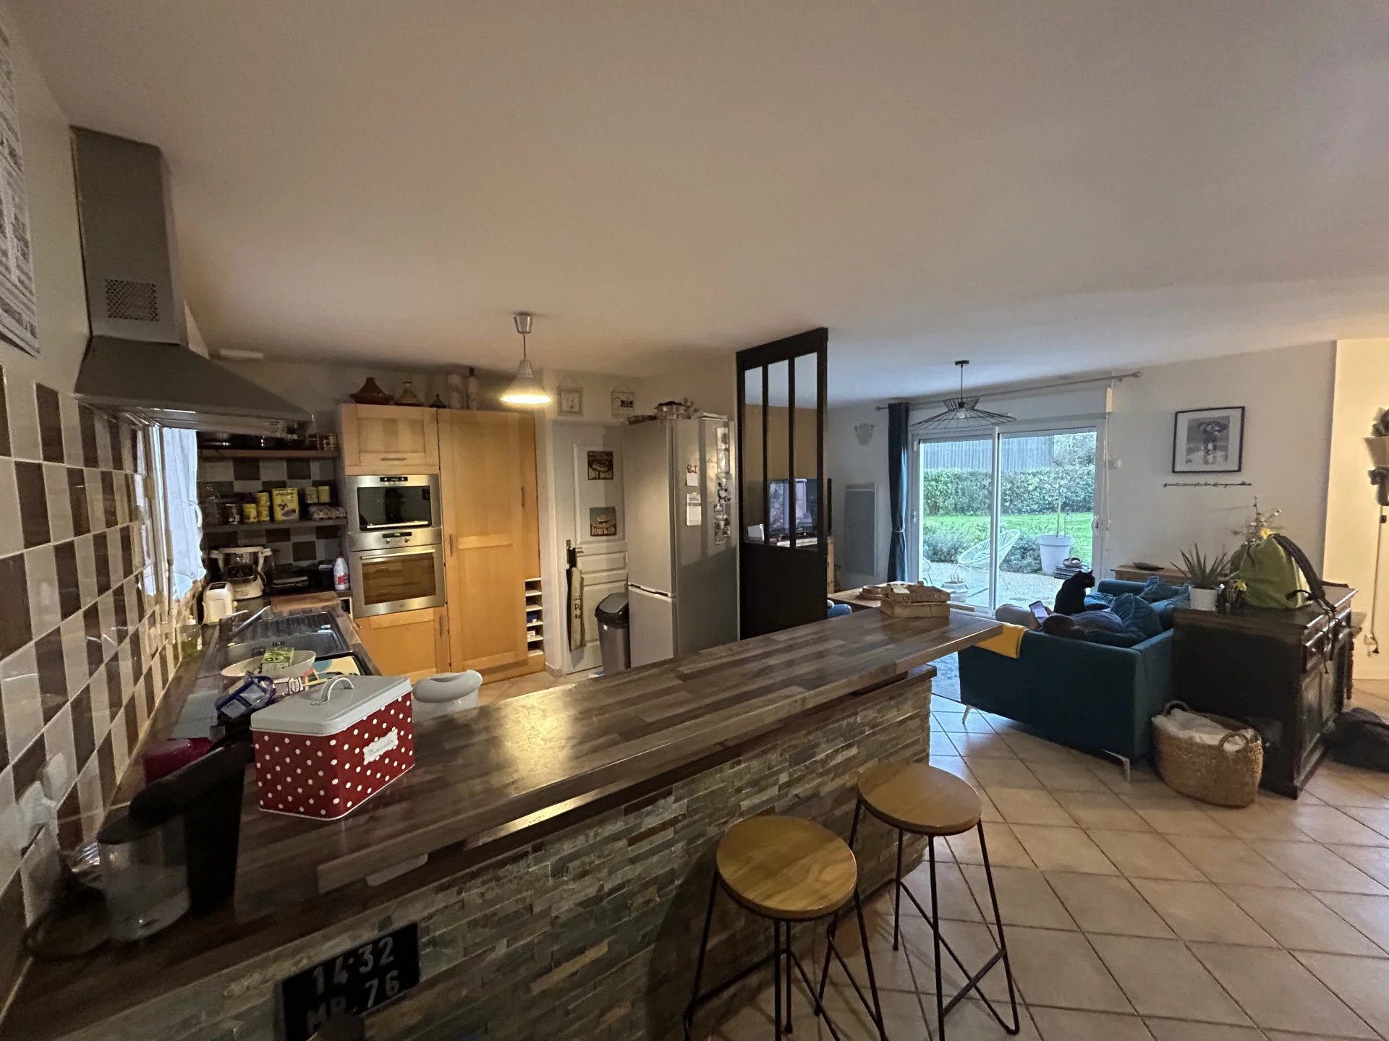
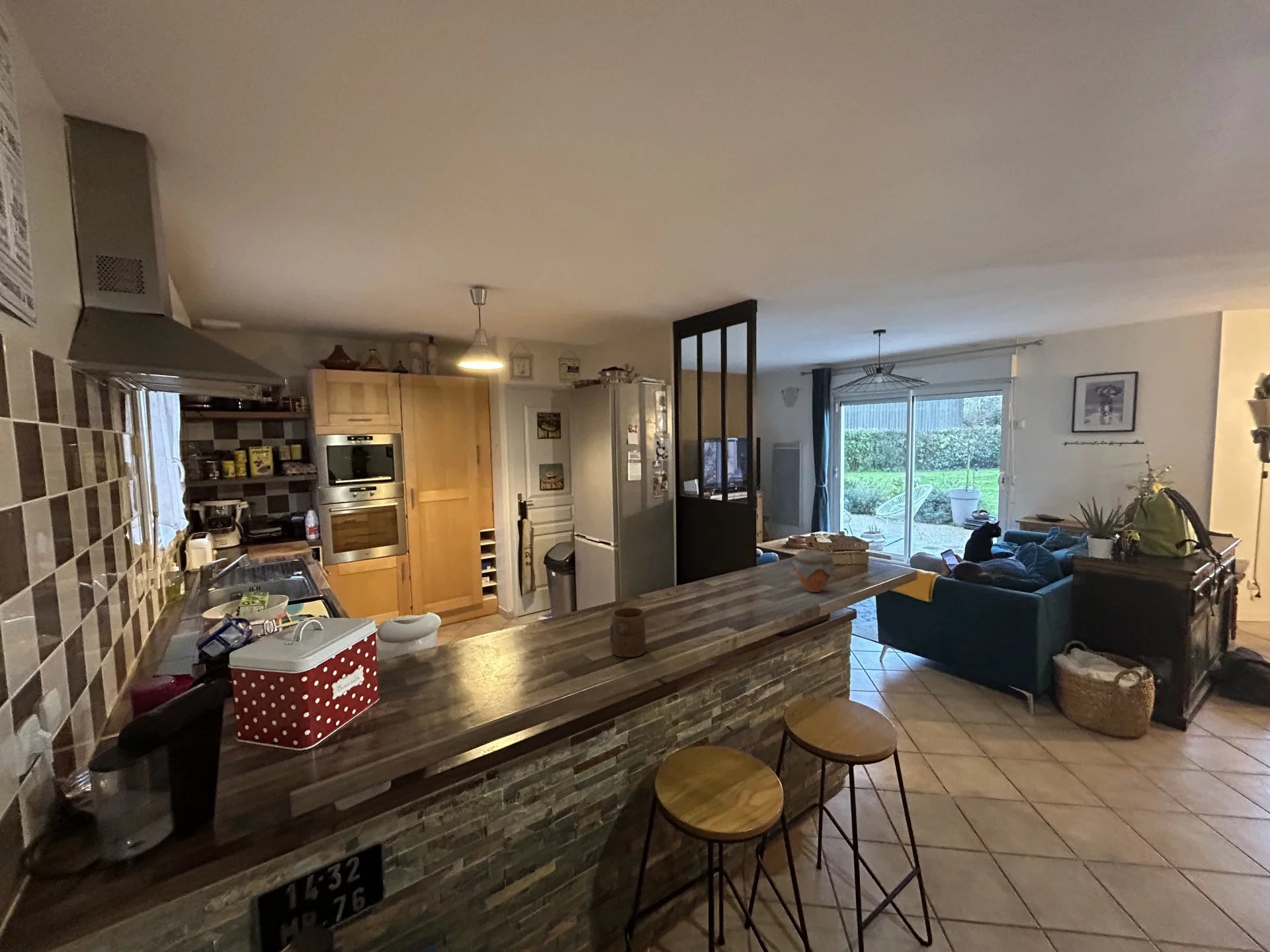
+ jar [791,549,837,593]
+ cup [609,607,647,658]
